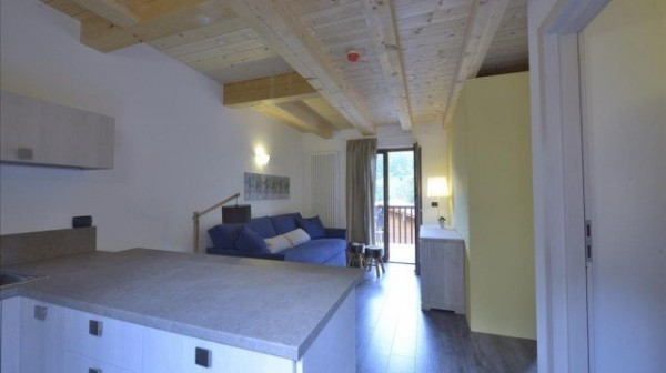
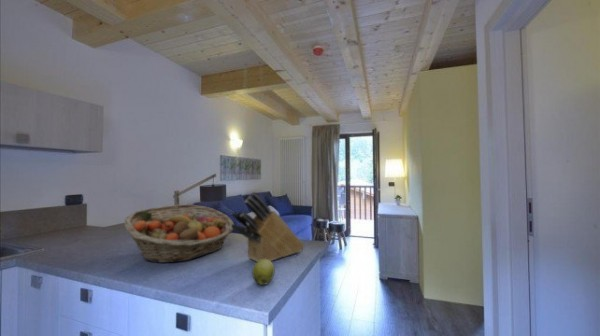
+ knife block [230,191,305,262]
+ fruit basket [123,203,235,264]
+ apple [251,259,276,286]
